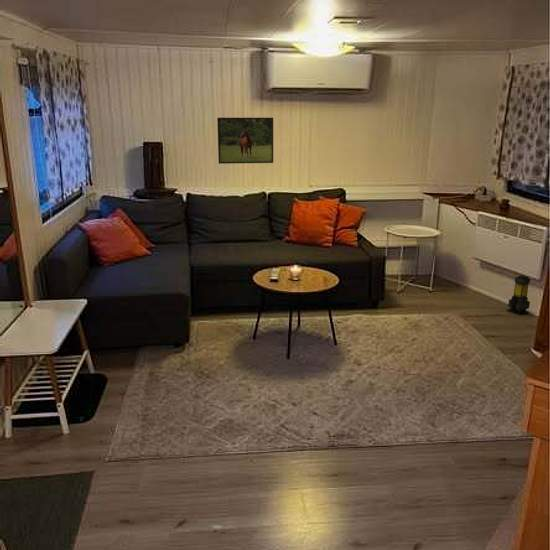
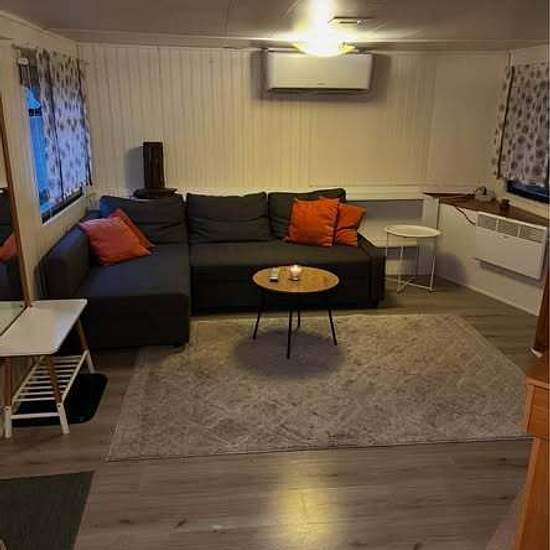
- lantern [506,274,531,316]
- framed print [216,117,274,165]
